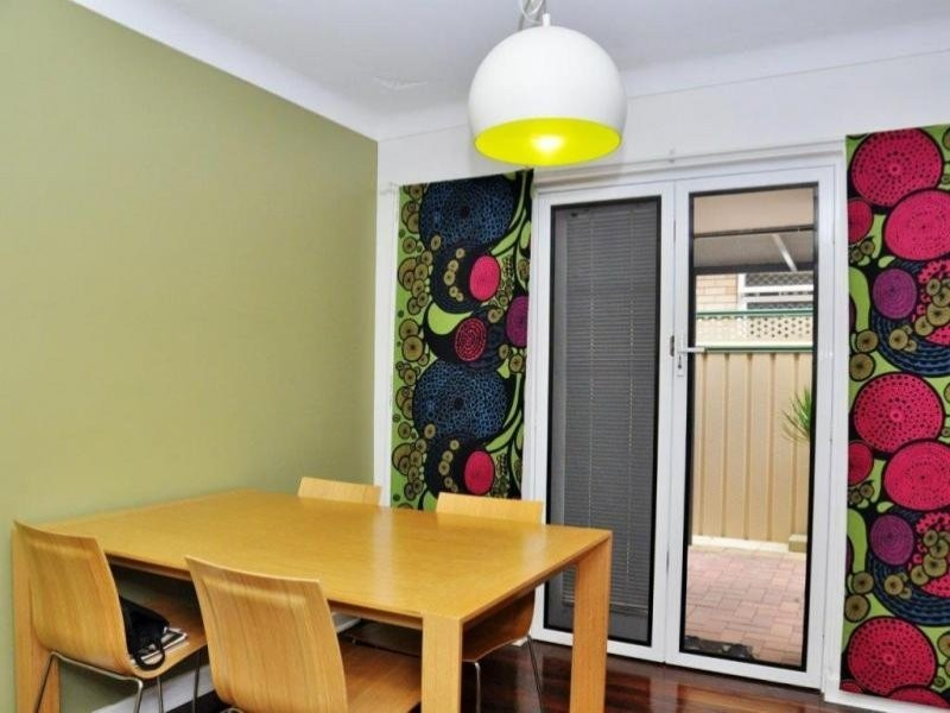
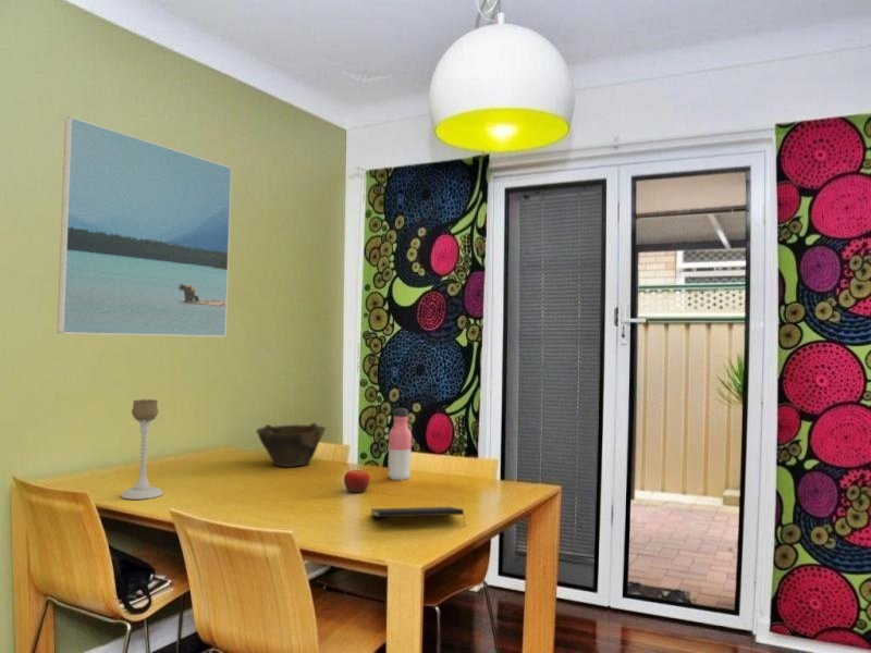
+ notepad [370,506,466,526]
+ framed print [57,115,233,337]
+ bowl [256,422,327,468]
+ candle holder [120,398,164,501]
+ fruit [343,466,371,494]
+ water bottle [387,407,413,481]
